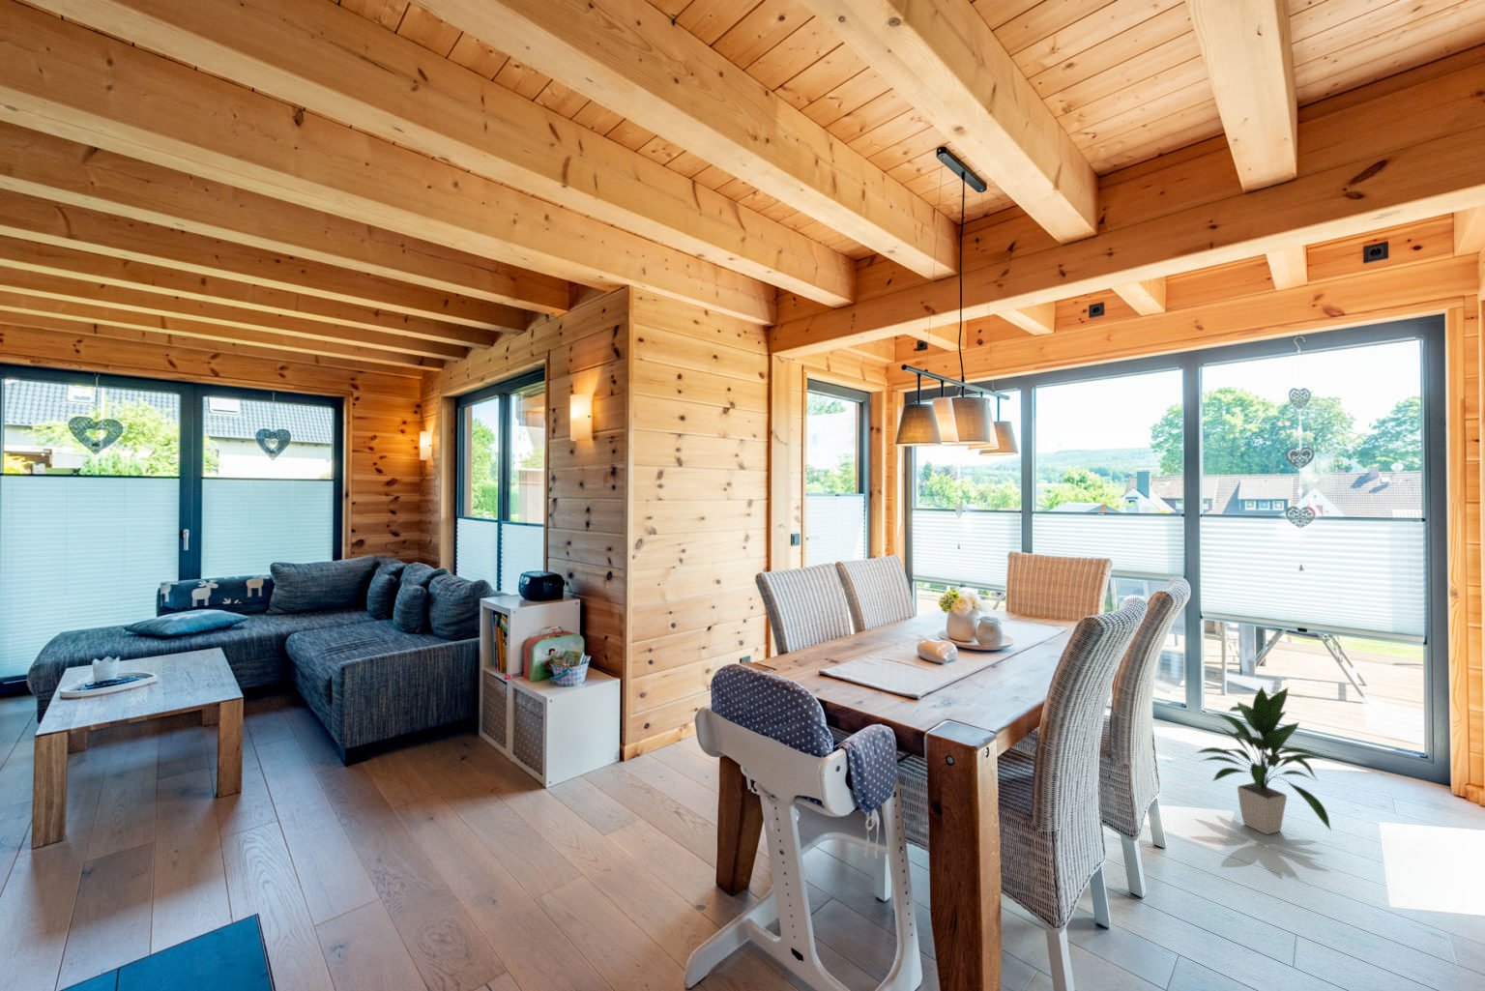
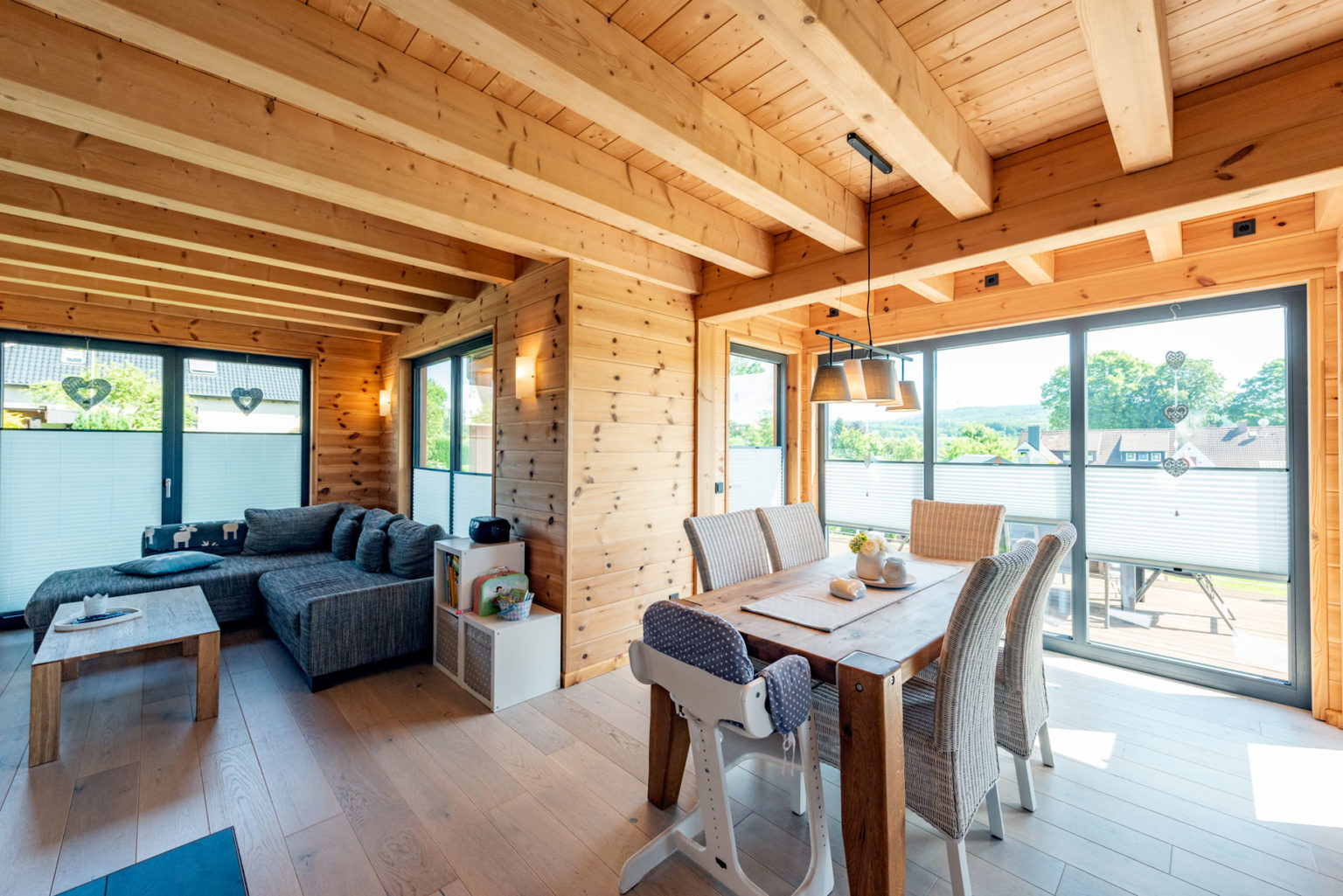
- indoor plant [1193,685,1332,835]
